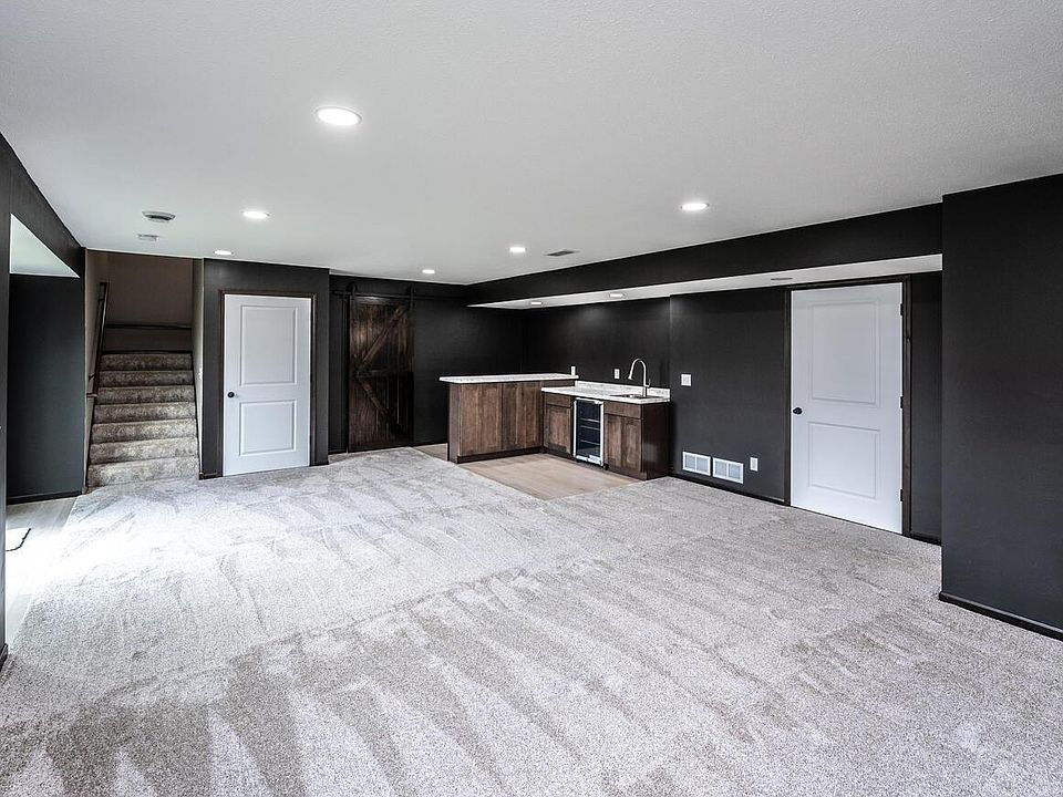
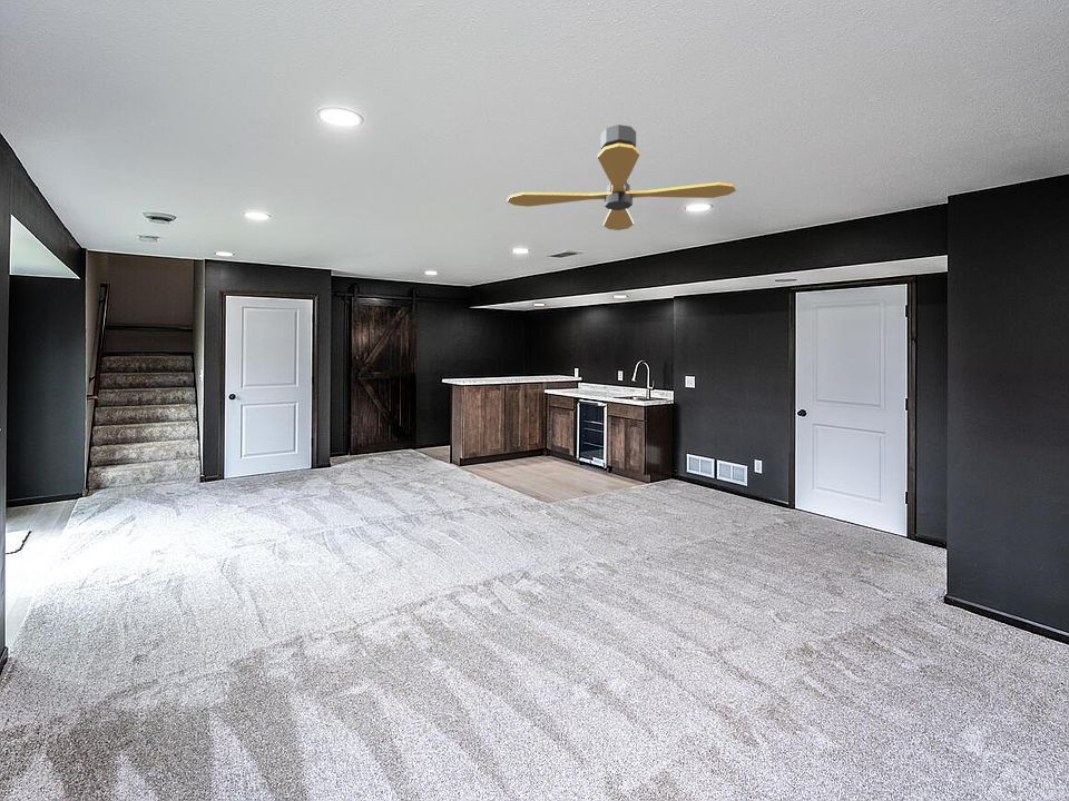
+ ceiling fan [506,123,737,231]
